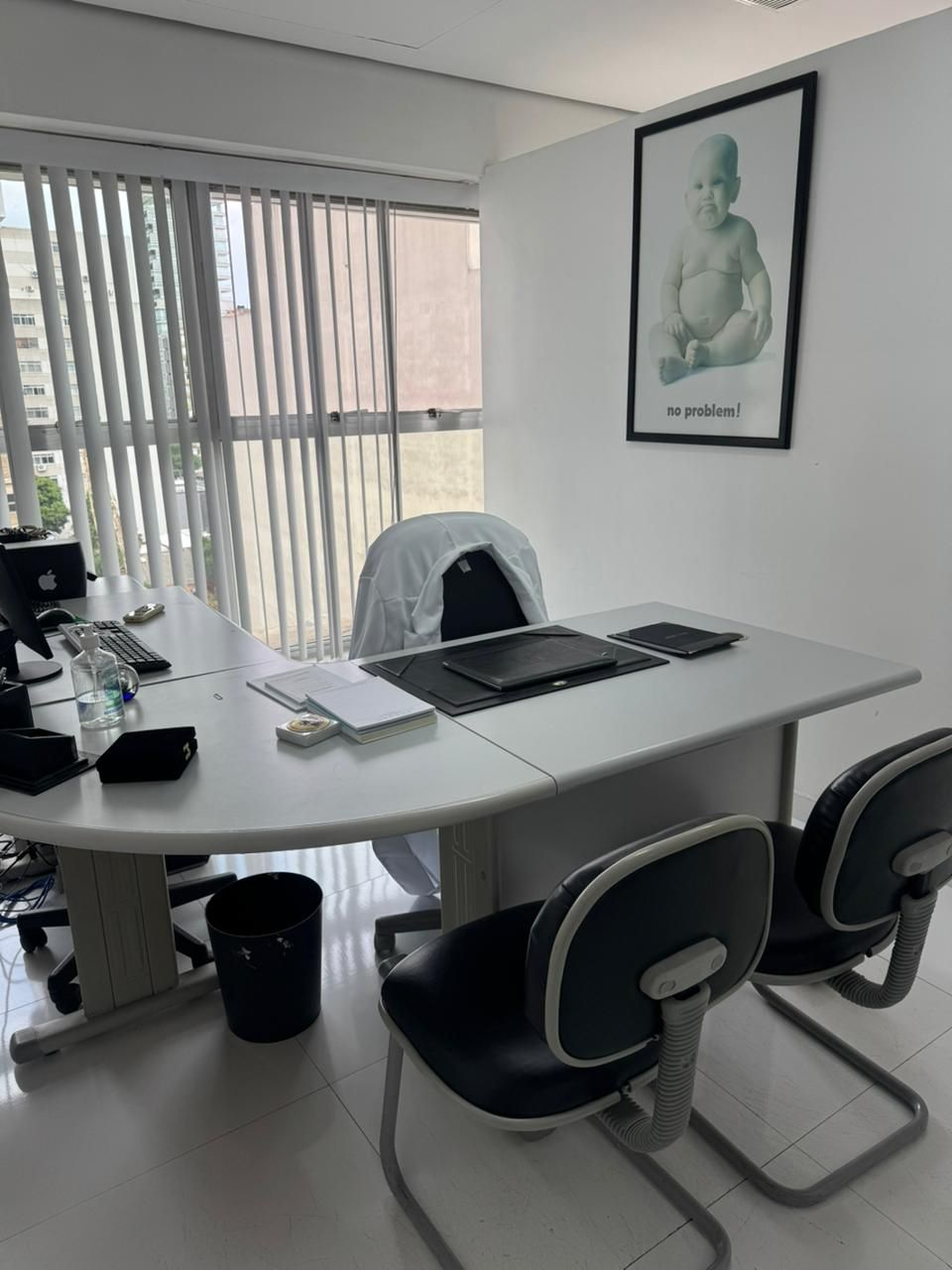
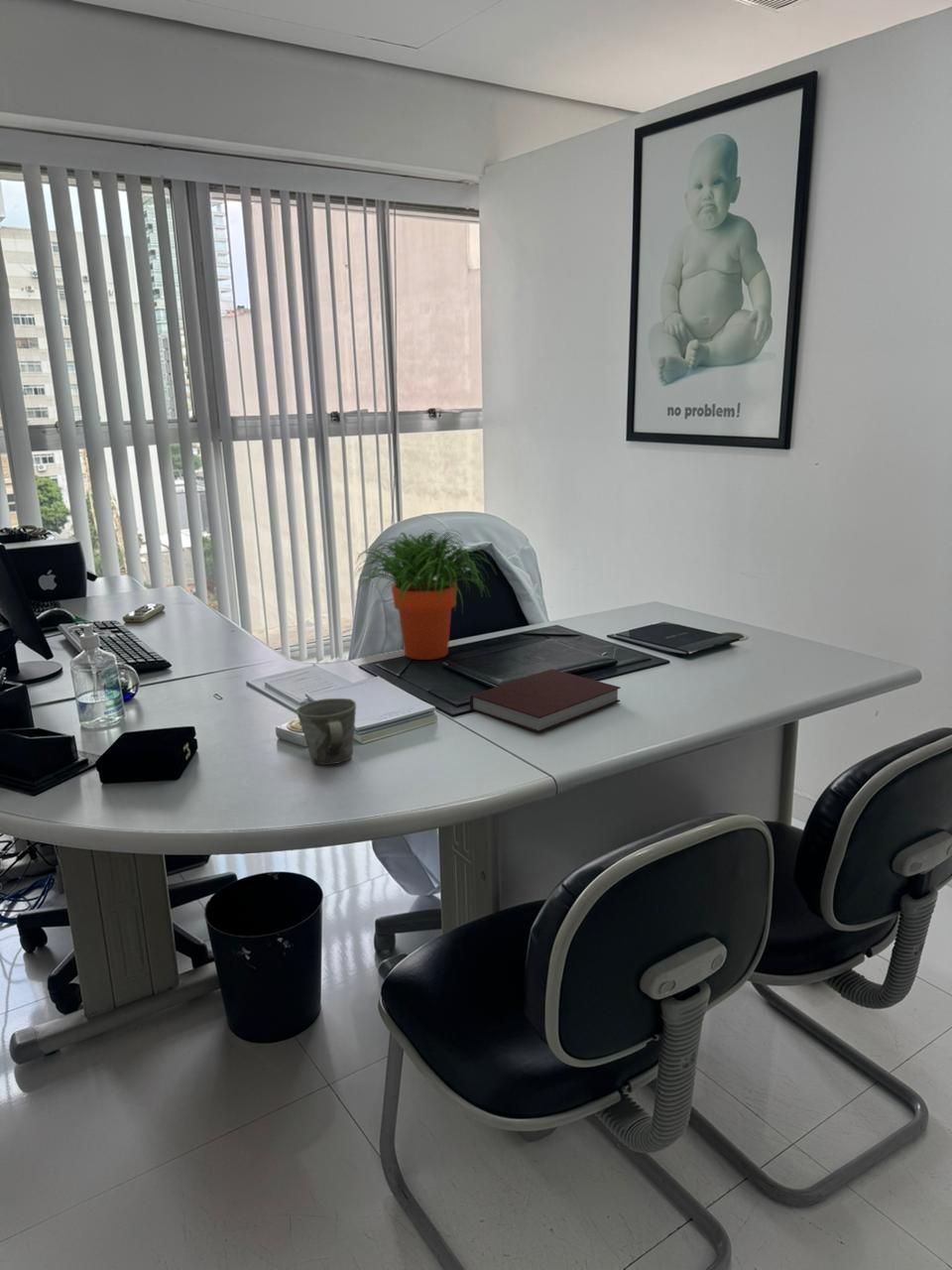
+ mug [296,698,357,766]
+ notebook [469,668,622,733]
+ potted plant [353,529,498,661]
